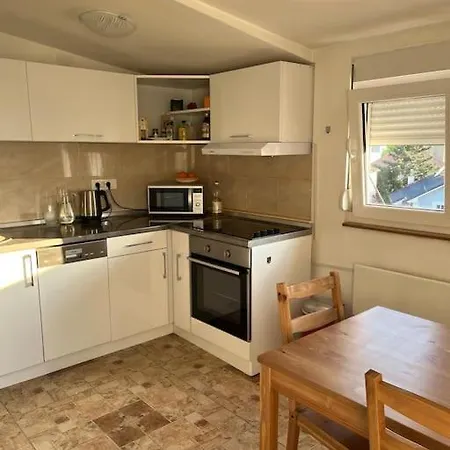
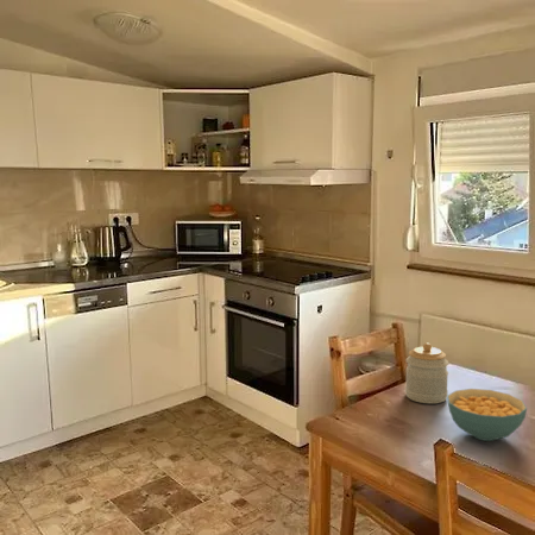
+ jar [404,342,449,404]
+ cereal bowl [447,388,528,442]
